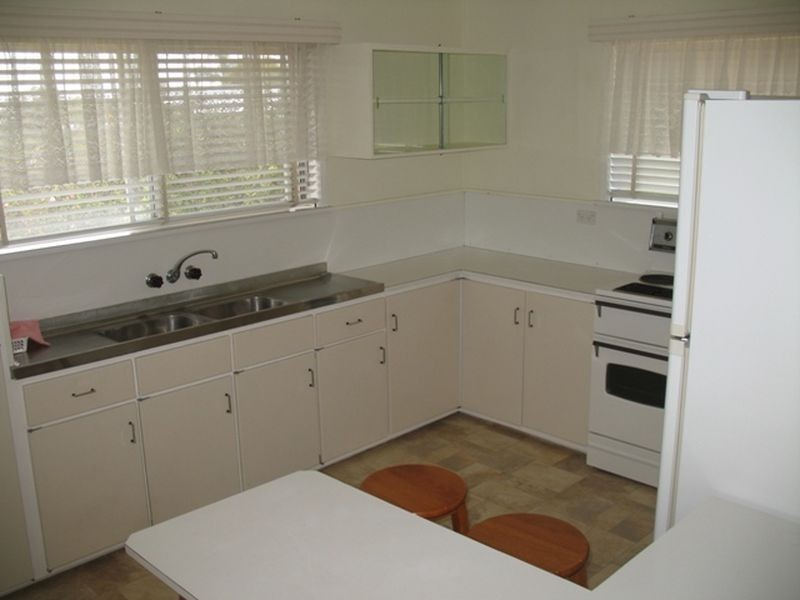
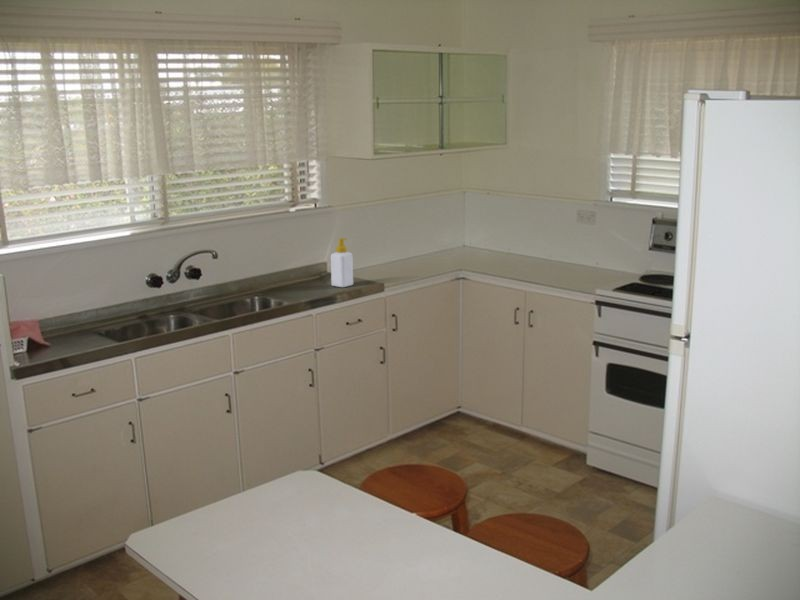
+ soap bottle [330,237,354,288]
